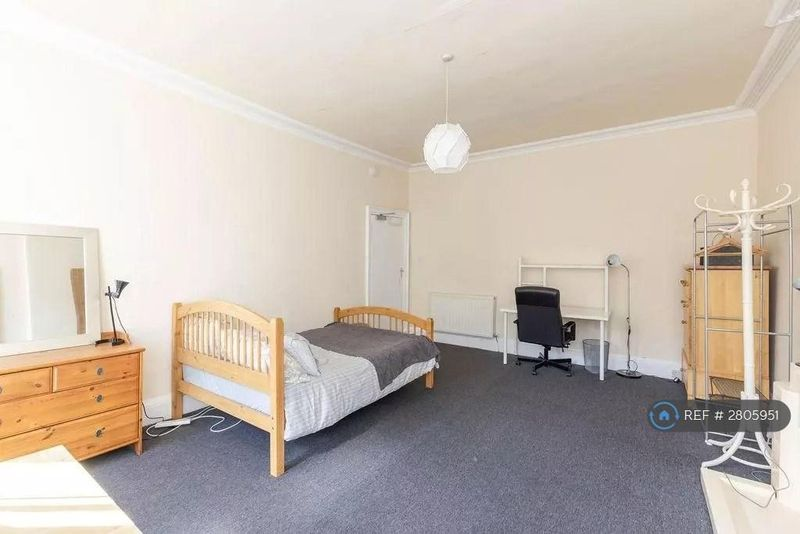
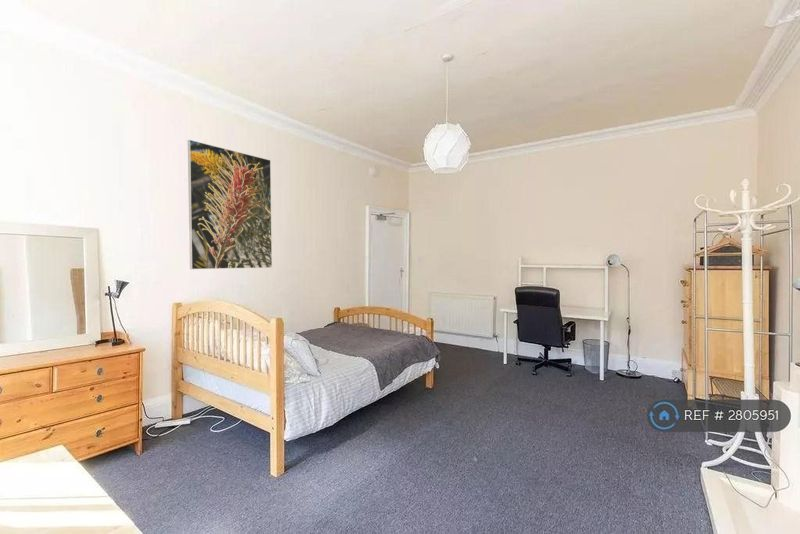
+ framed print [187,139,273,270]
